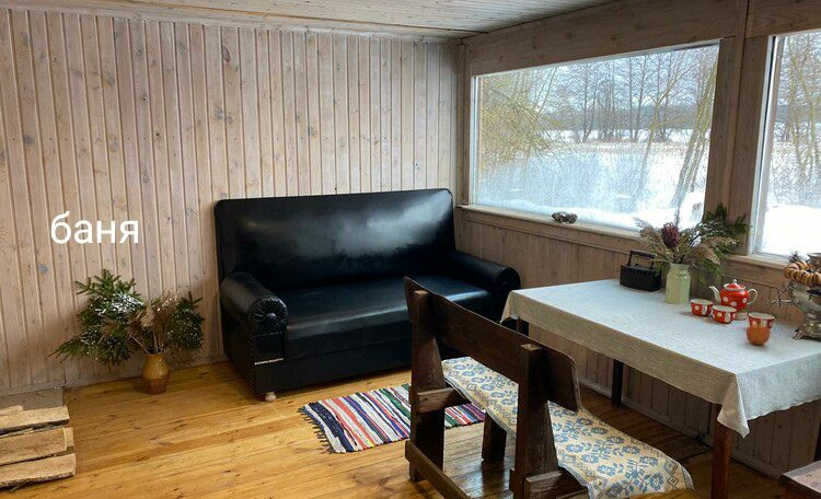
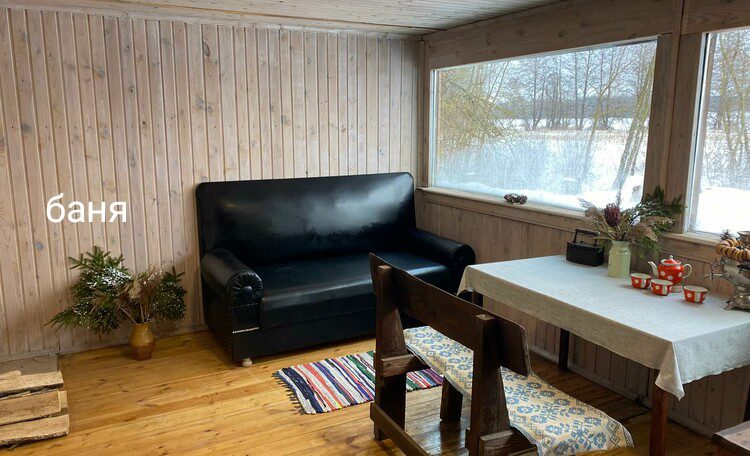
- apple [745,321,771,346]
